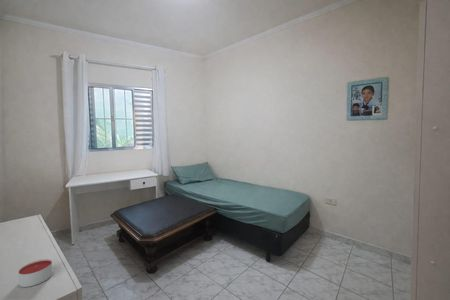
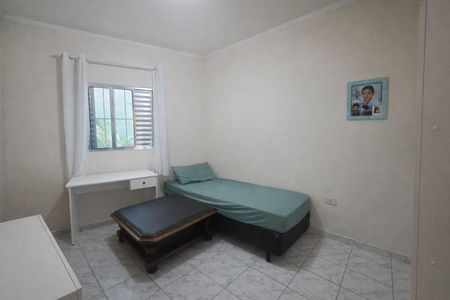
- candle [17,258,54,288]
